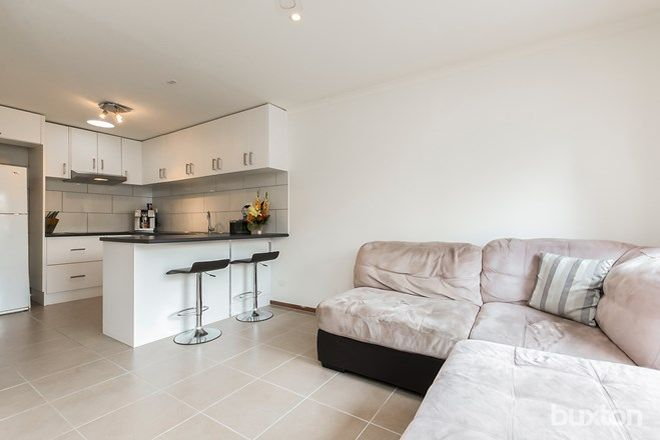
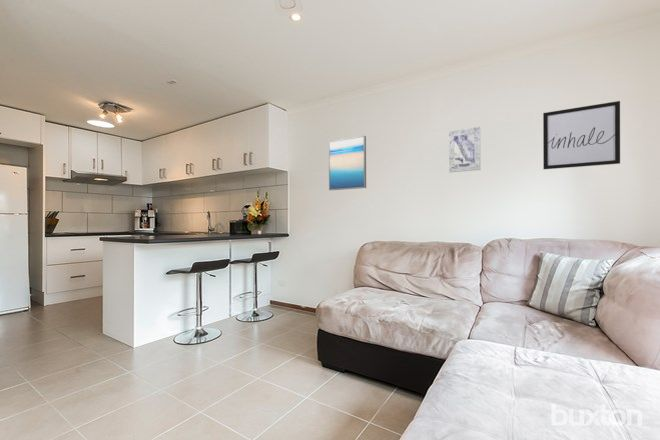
+ wall art [328,135,367,191]
+ wall art [542,100,621,170]
+ wall art [448,125,481,173]
